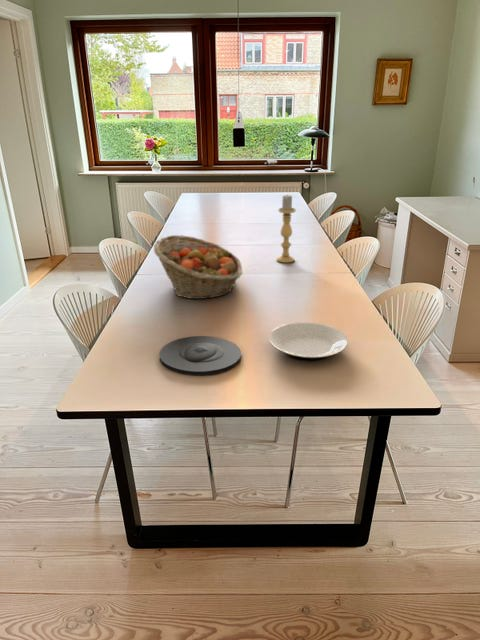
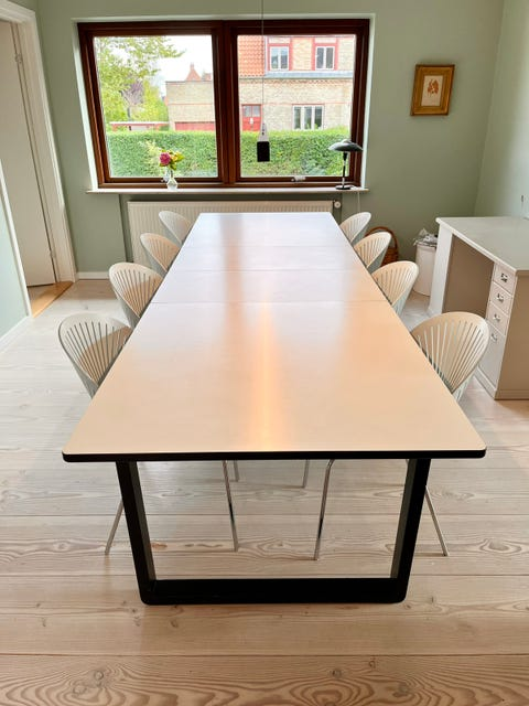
- candle holder [276,193,297,264]
- plate [158,335,242,376]
- plate [268,321,349,361]
- fruit basket [153,234,243,300]
